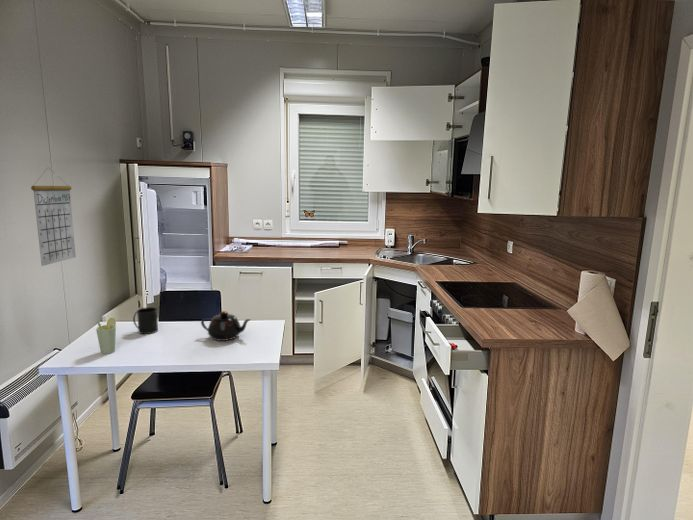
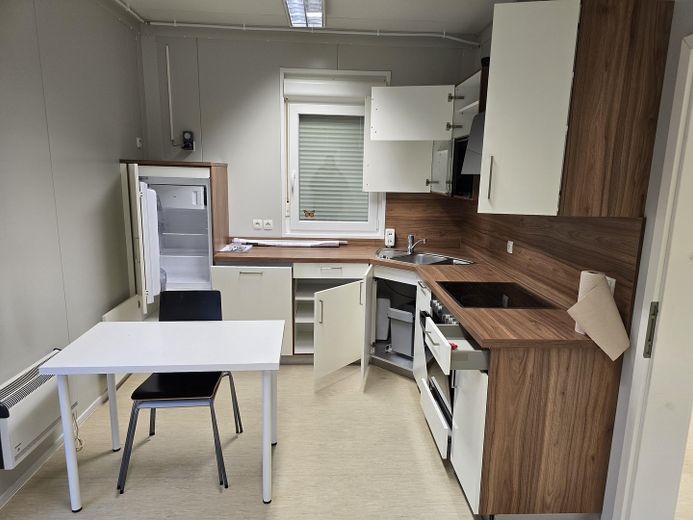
- teapot [200,310,252,342]
- cup [95,317,117,355]
- calendar [30,166,77,267]
- mug [132,306,159,335]
